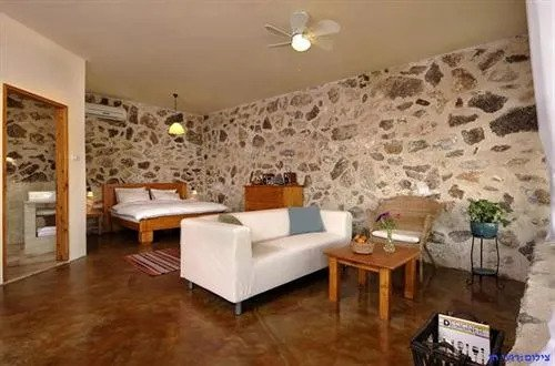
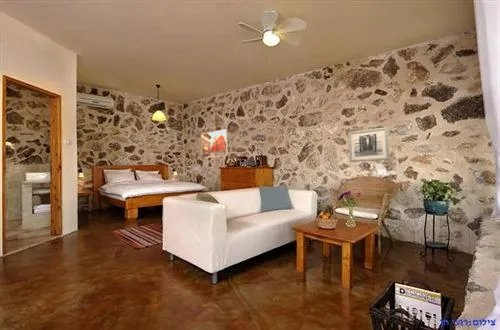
+ wall art [347,126,390,163]
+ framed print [200,128,229,159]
